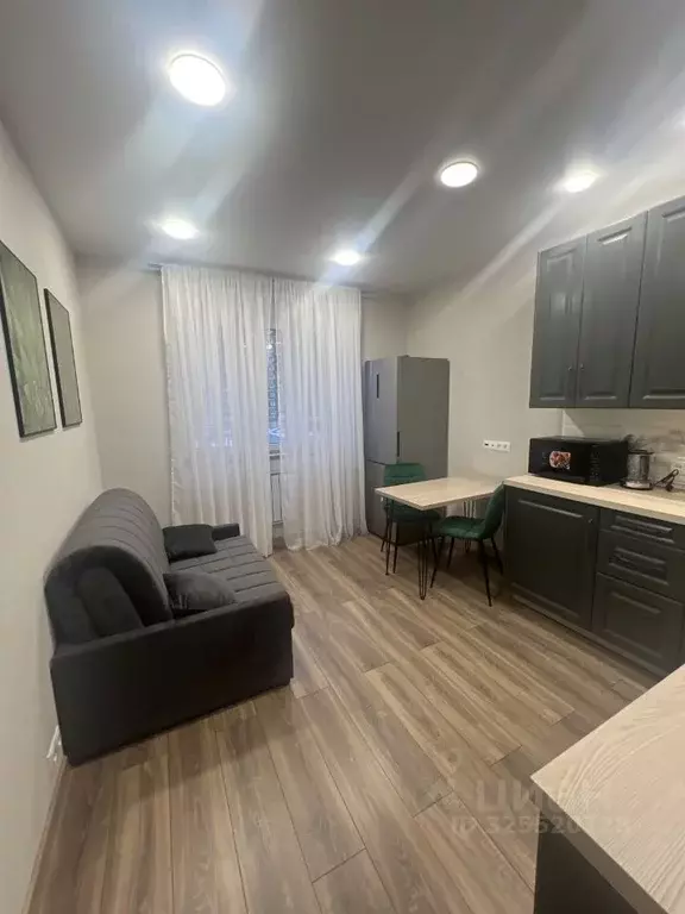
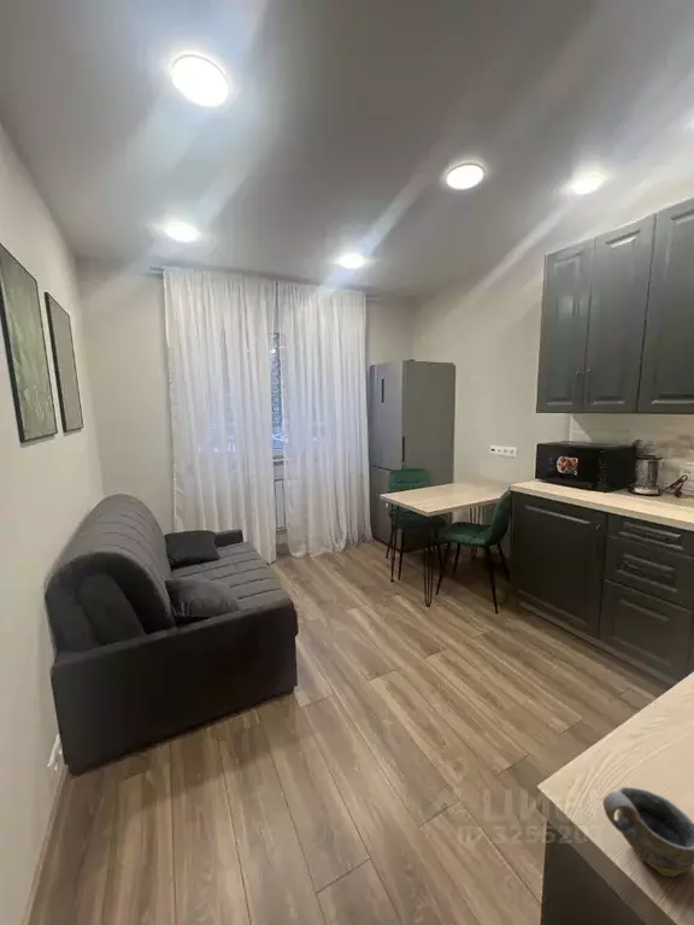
+ cup [602,785,694,878]
